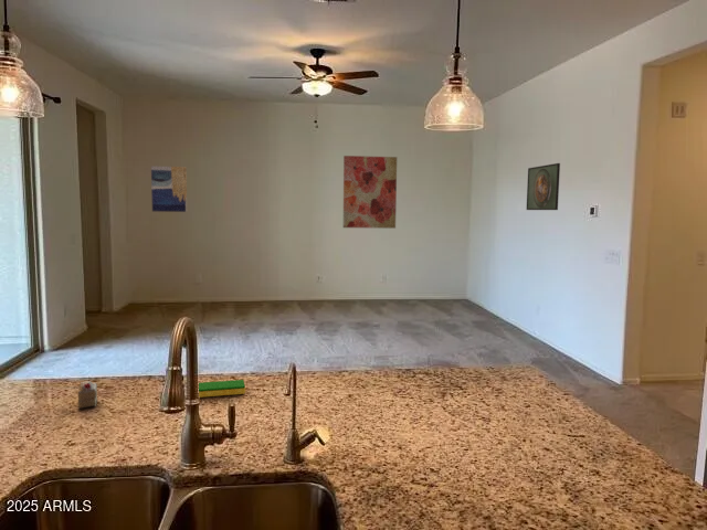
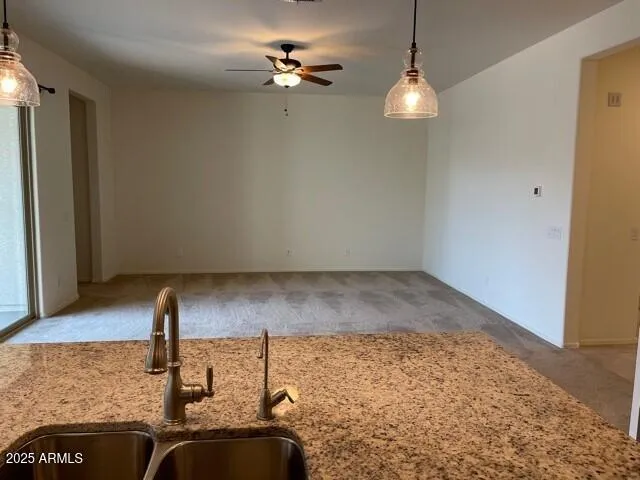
- cake slice [76,380,98,410]
- wall art [342,155,398,230]
- dish sponge [198,379,246,399]
- wall art [150,165,188,213]
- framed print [526,162,561,211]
